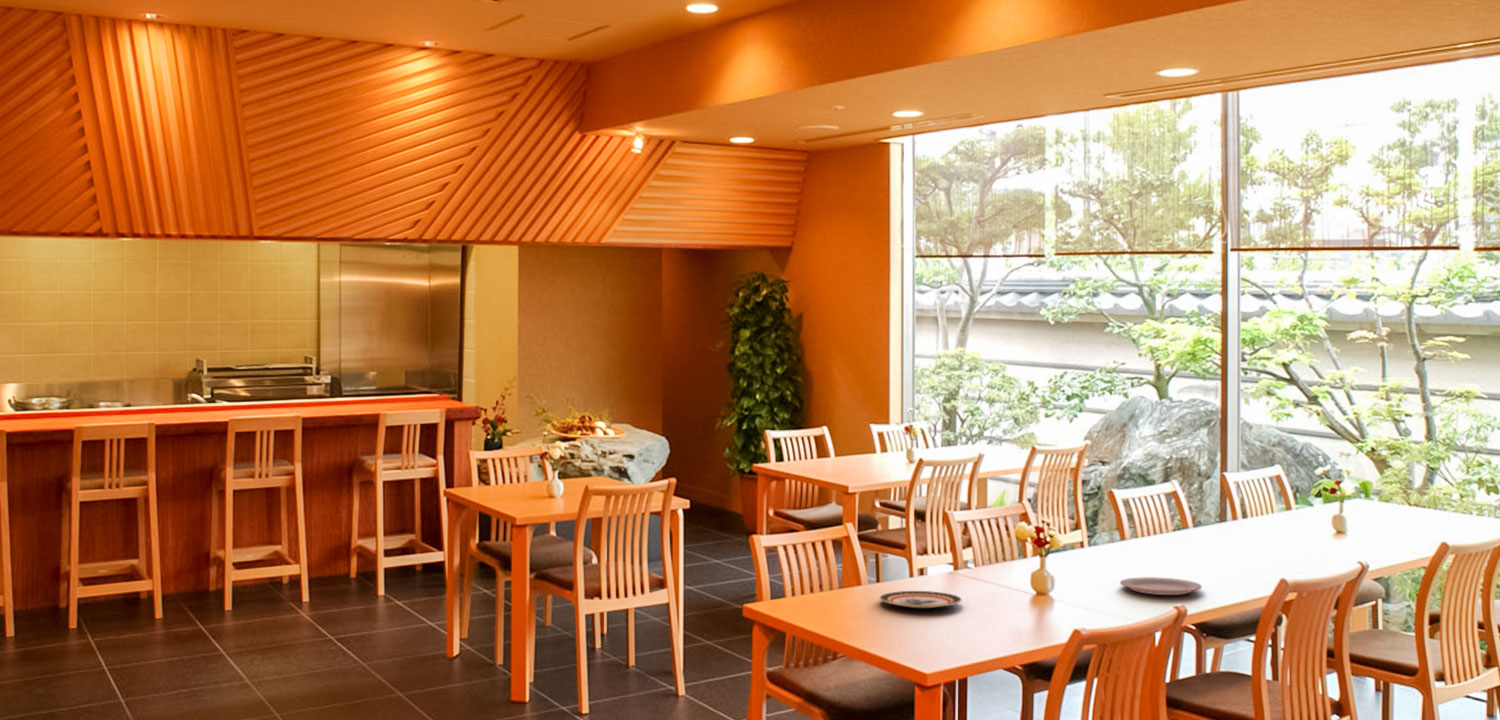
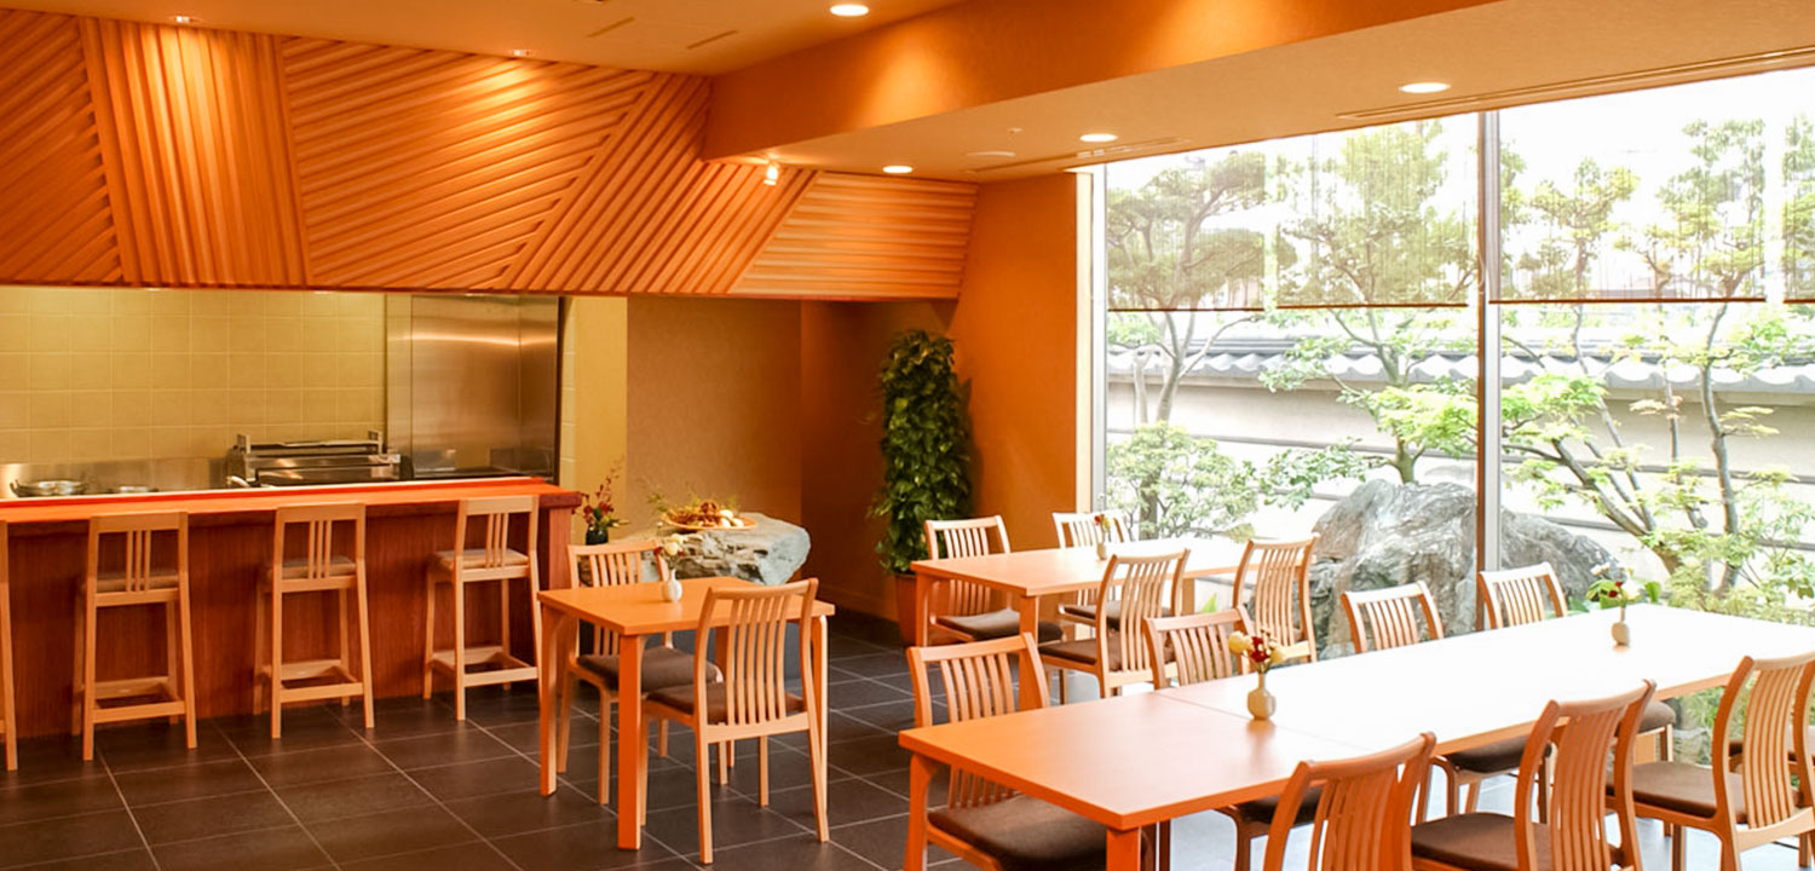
- plate [878,590,963,609]
- plate [1119,576,1203,596]
